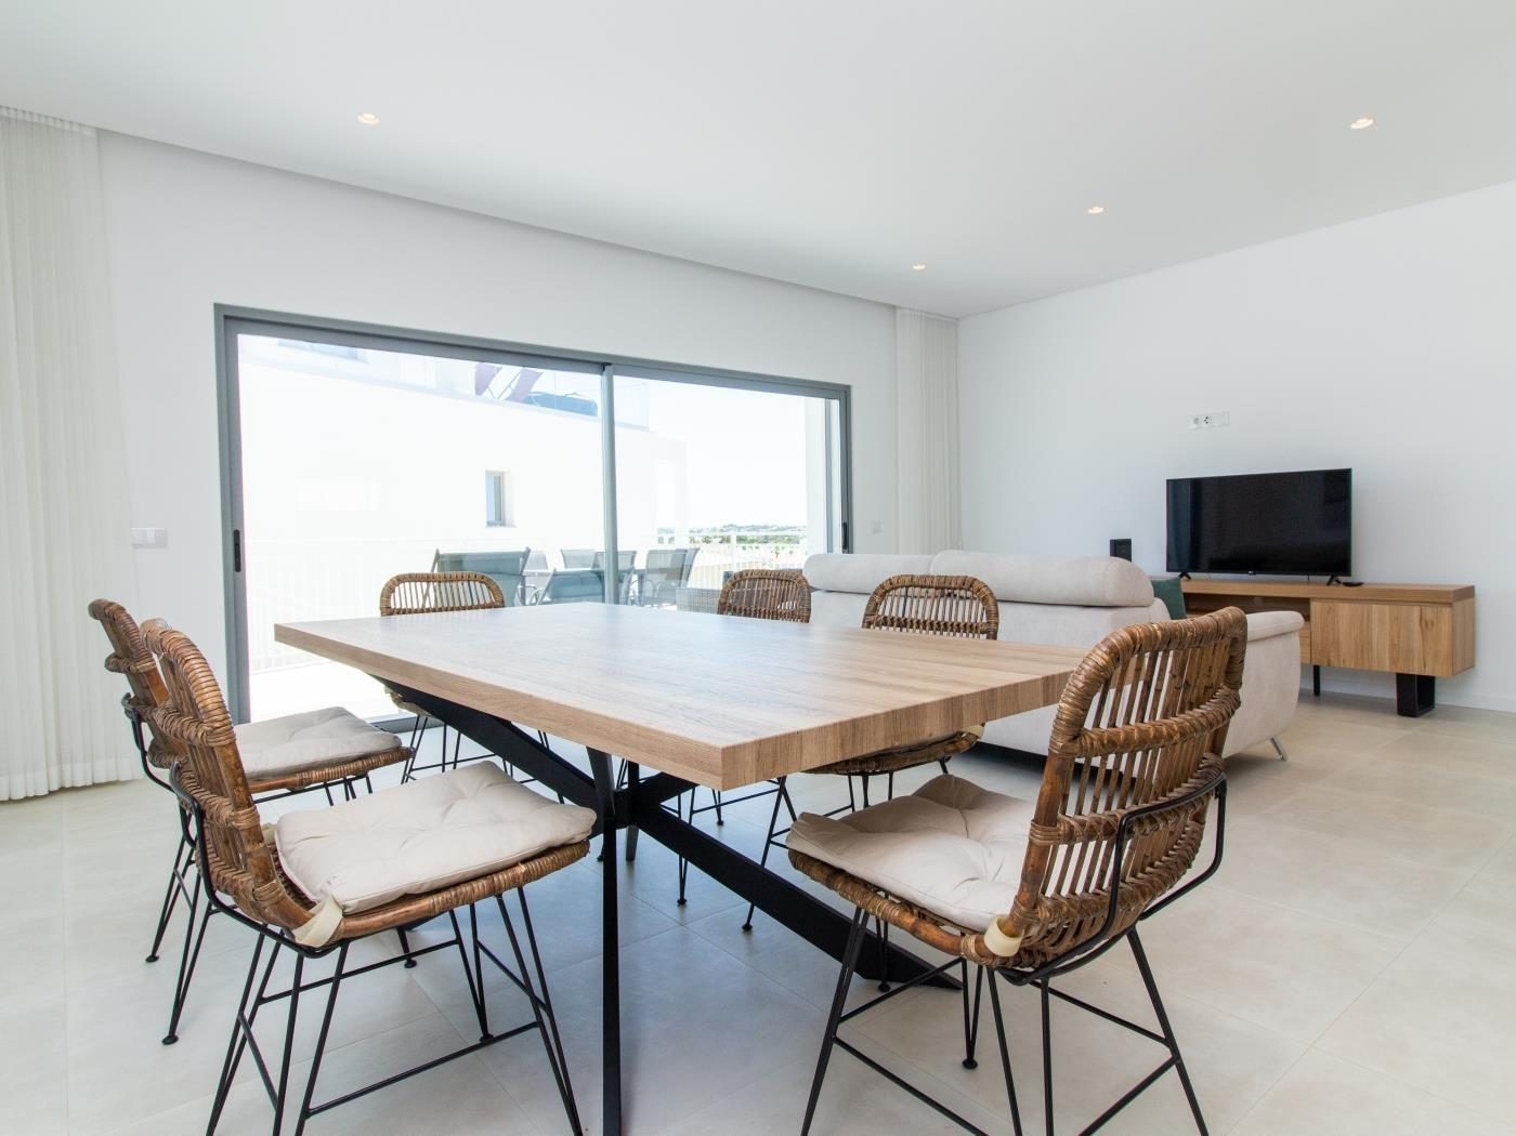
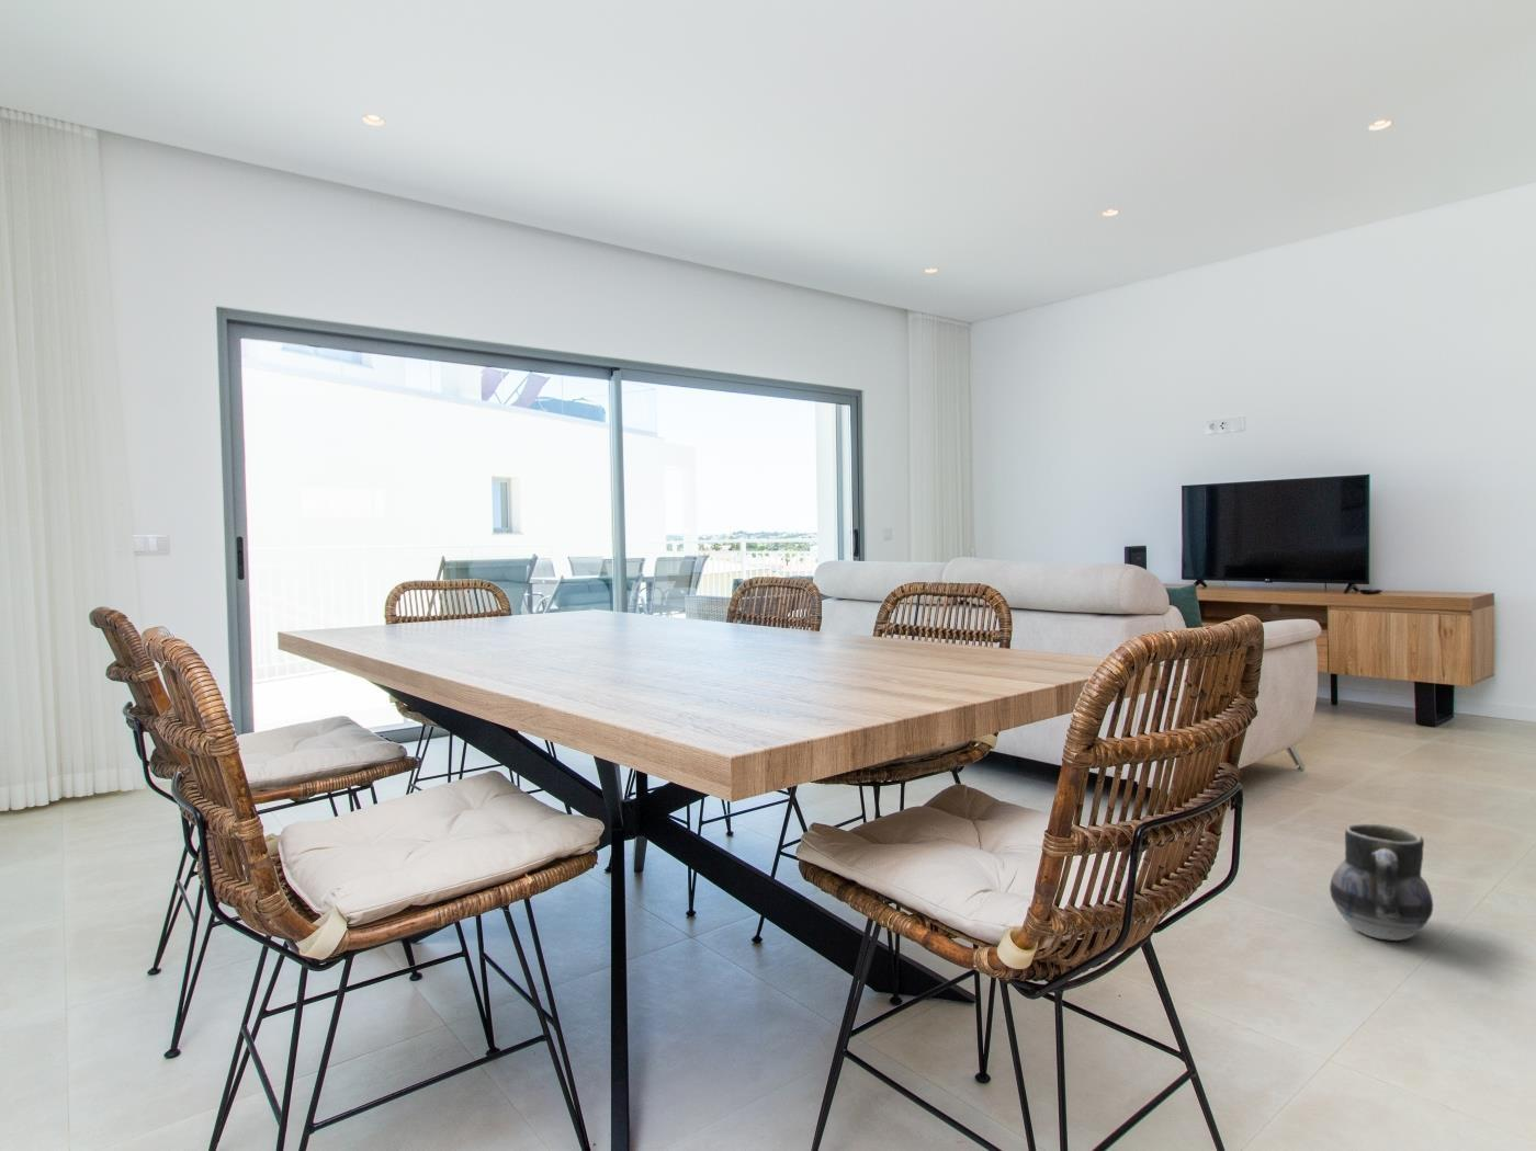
+ ceramic jug [1329,823,1434,942]
